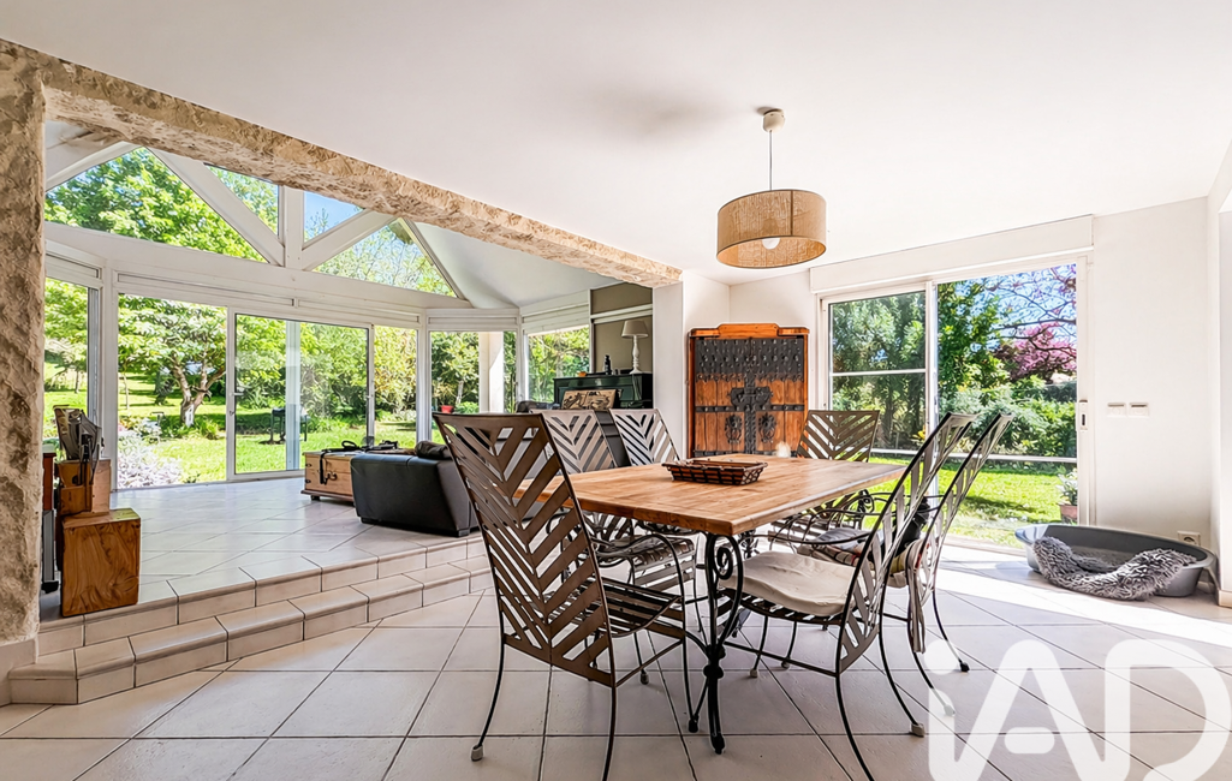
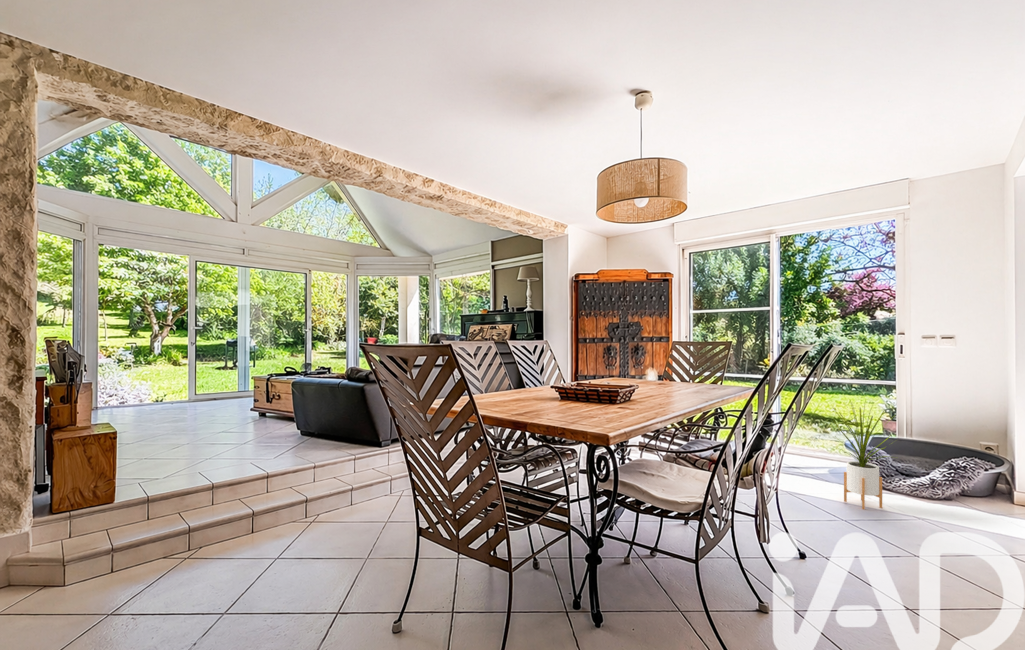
+ house plant [832,399,899,510]
